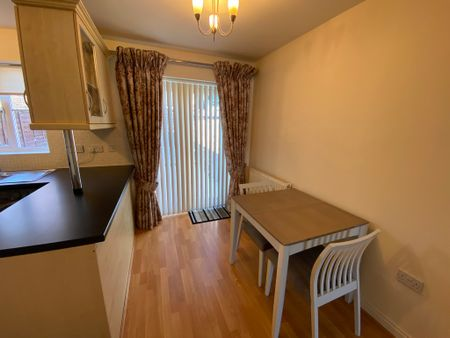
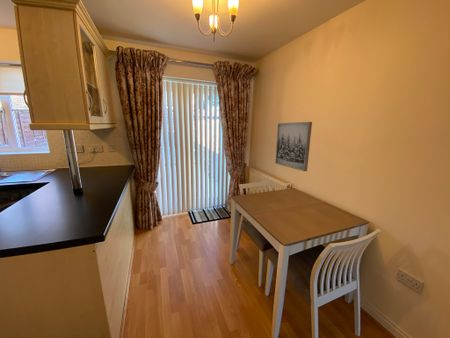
+ wall art [274,121,313,172]
